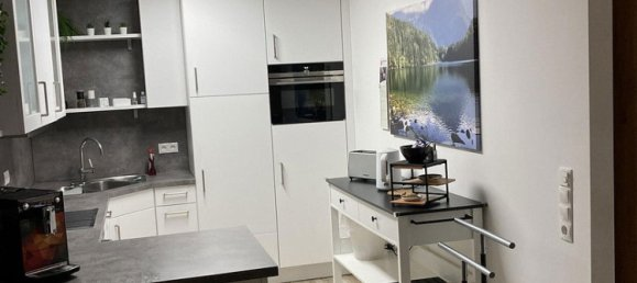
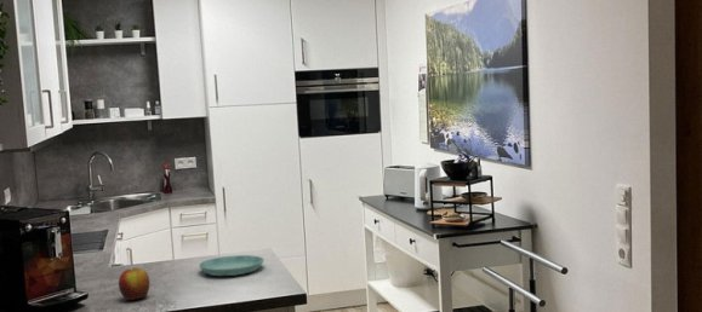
+ saucer [198,254,266,277]
+ apple [118,267,150,301]
